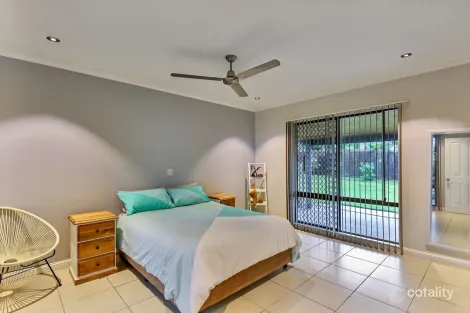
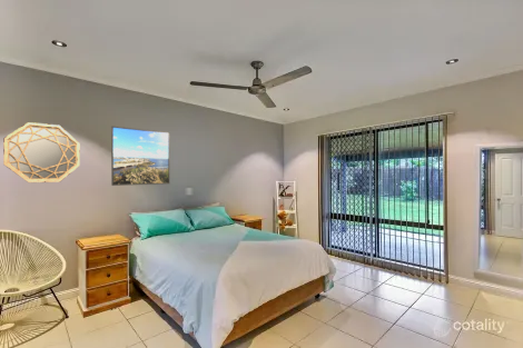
+ home mirror [2,121,81,183]
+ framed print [110,125,170,187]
